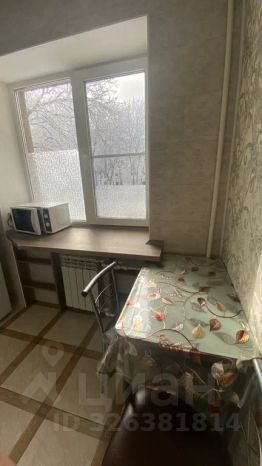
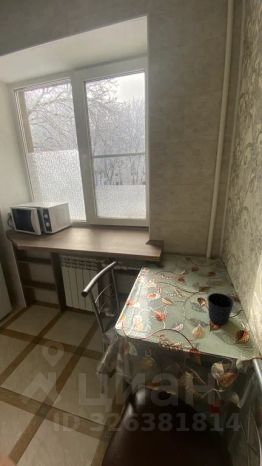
+ cup [207,292,234,326]
